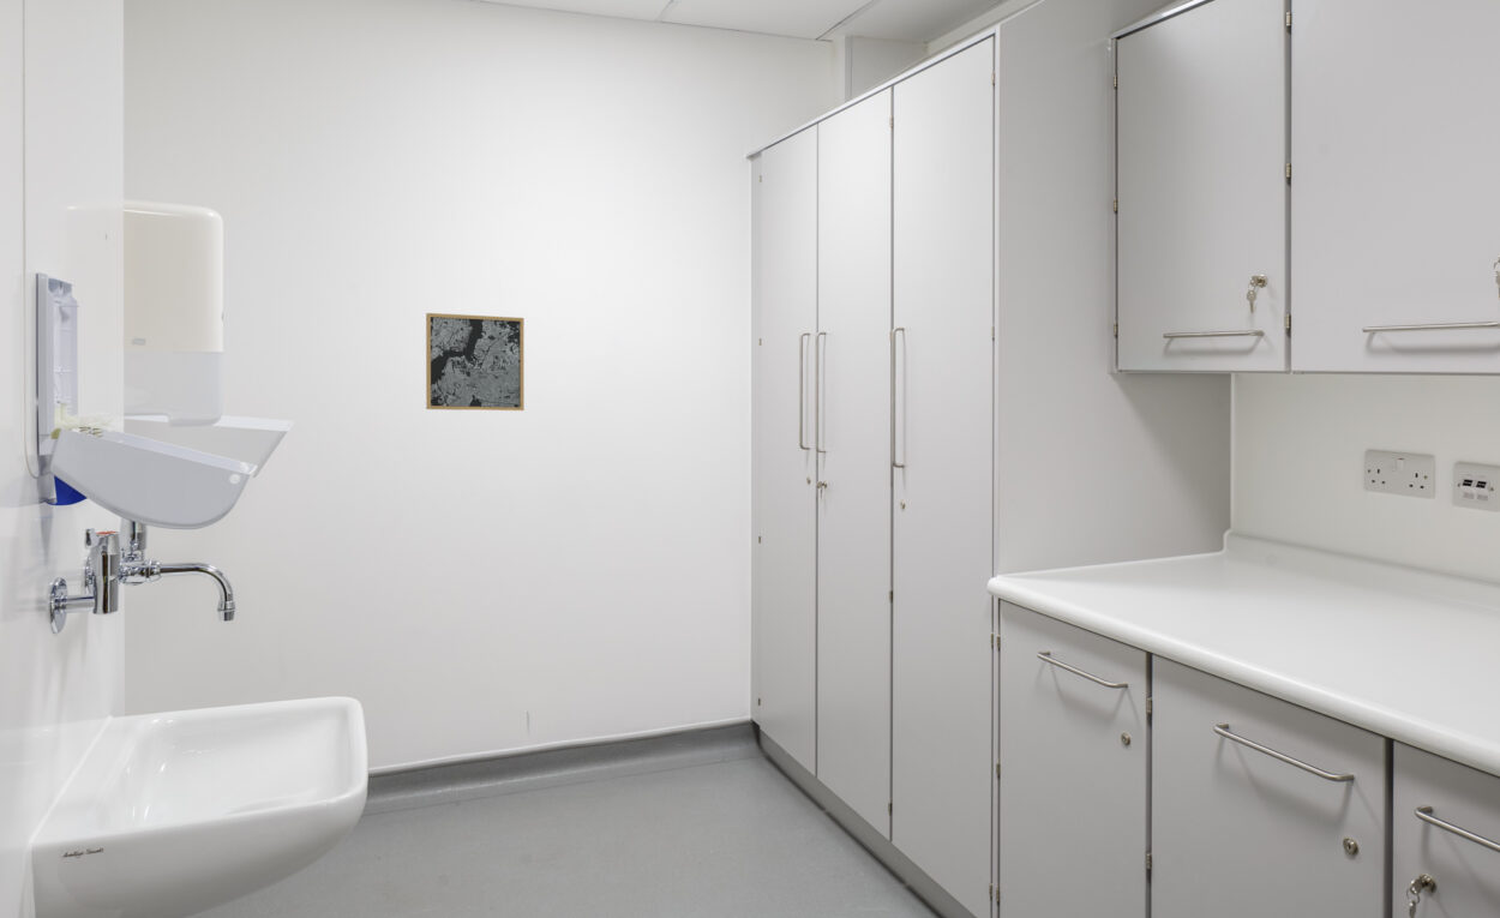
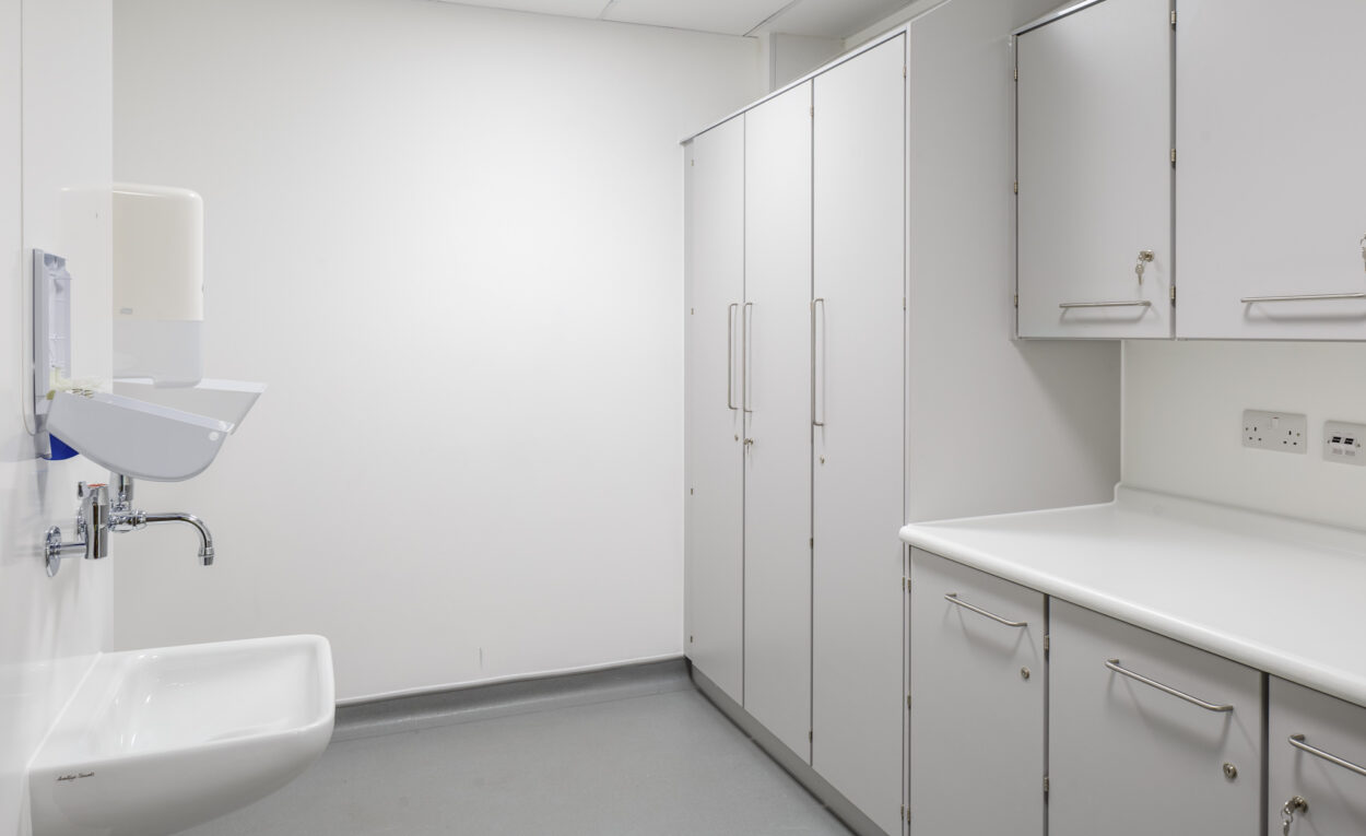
- wall art [425,312,526,412]
